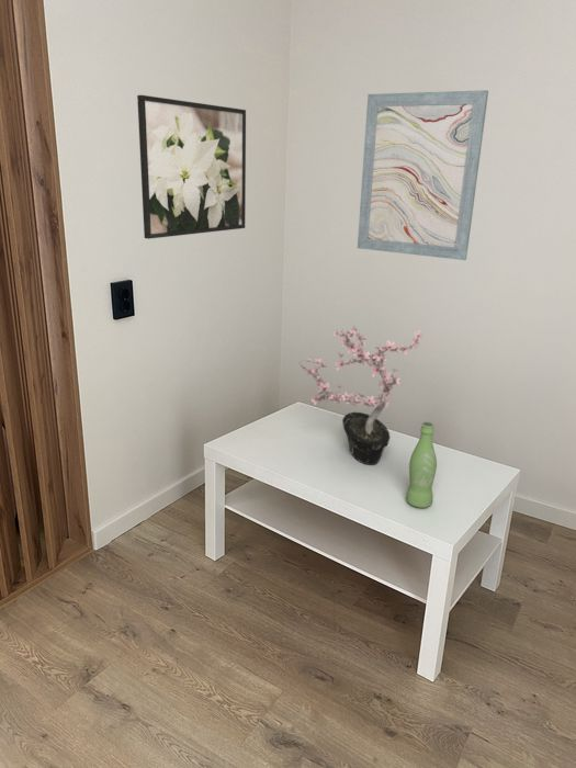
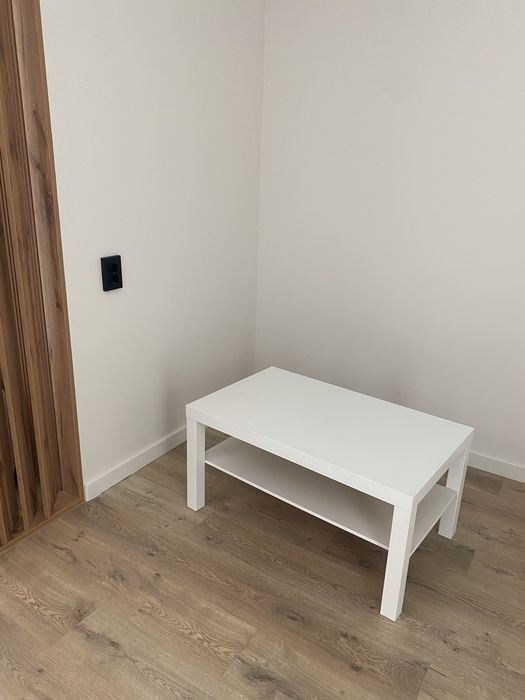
- potted plant [297,323,425,466]
- wall art [357,89,489,261]
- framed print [136,94,247,240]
- bottle [405,421,438,509]
